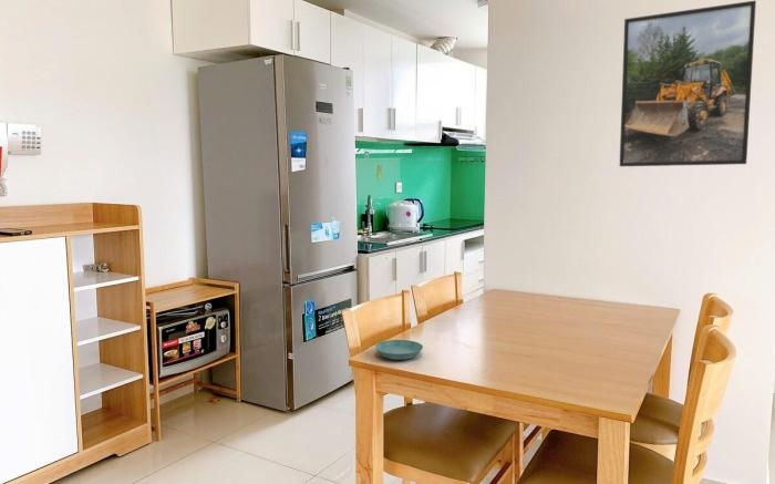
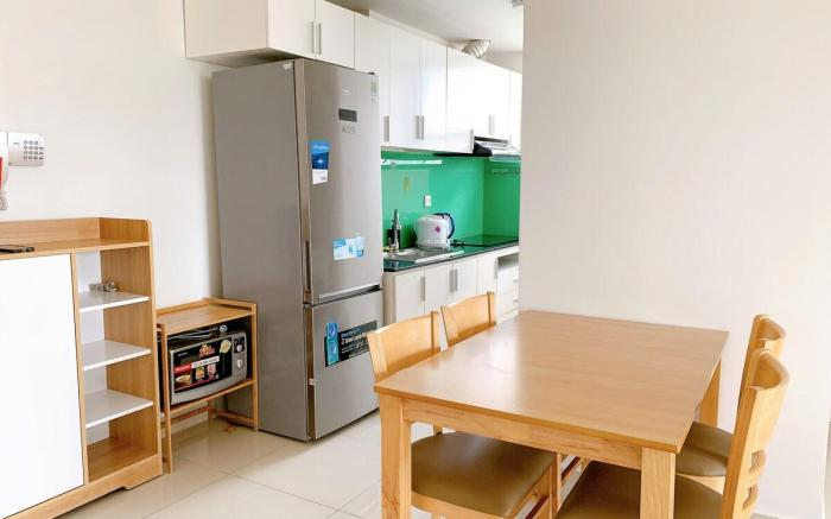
- saucer [374,339,424,361]
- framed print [619,0,757,167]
